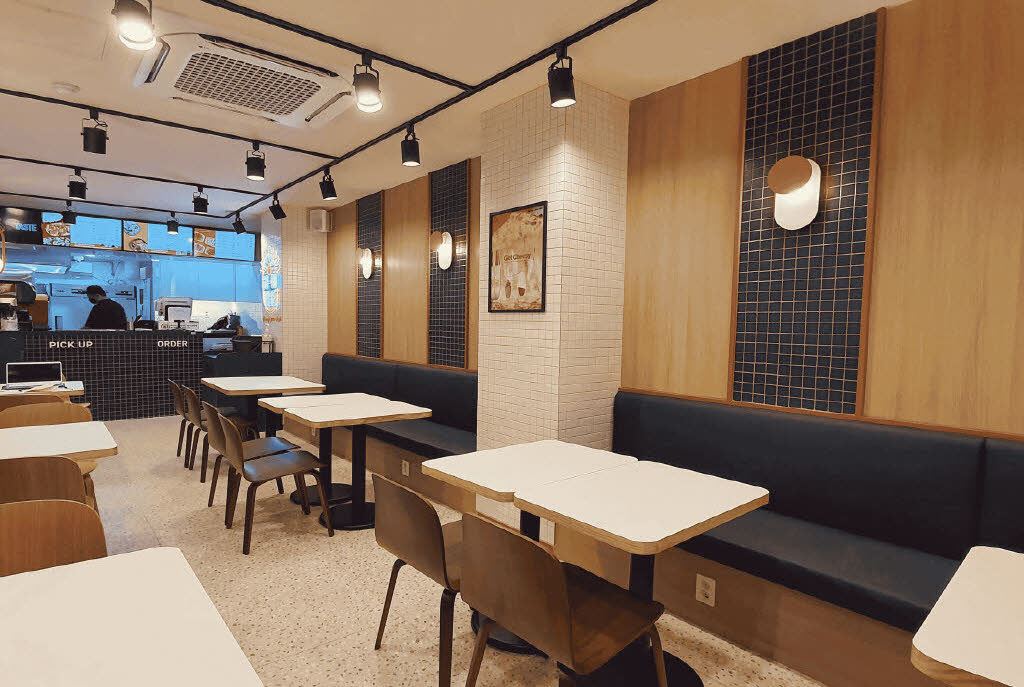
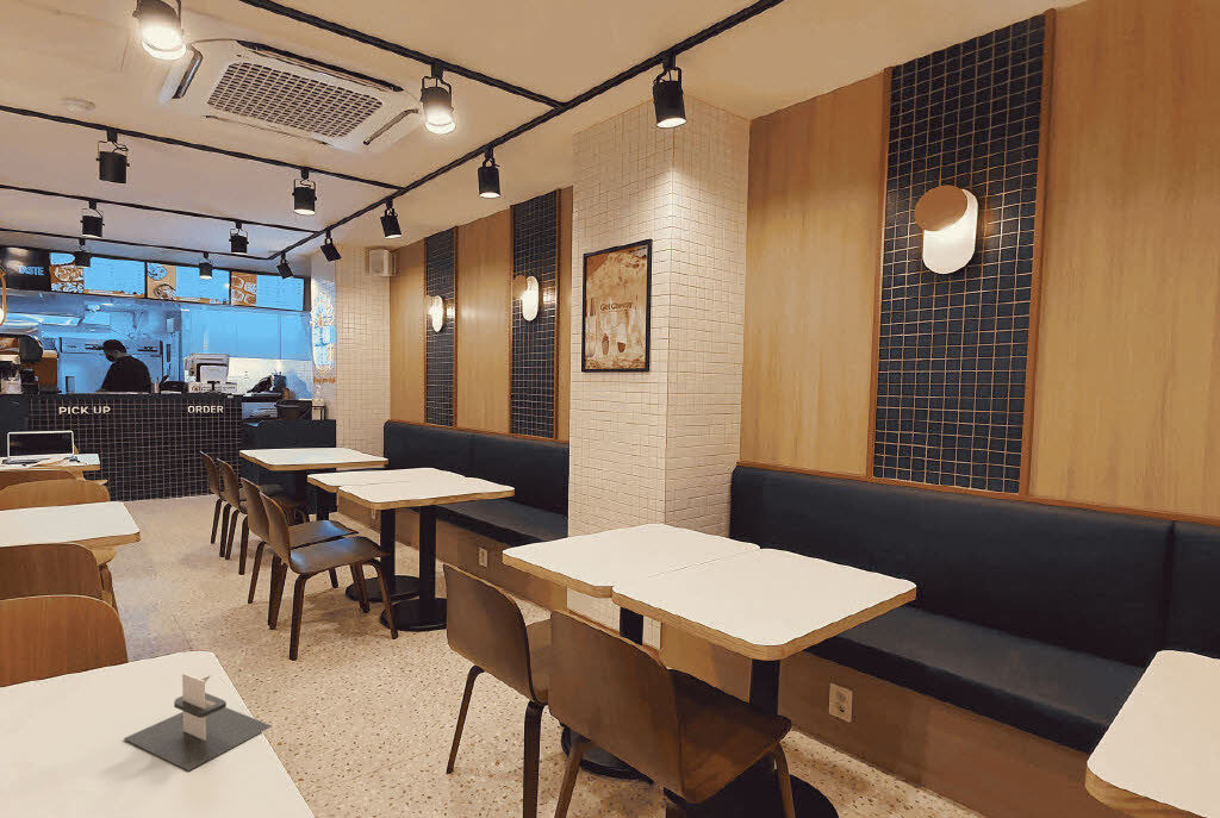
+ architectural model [123,672,273,772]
